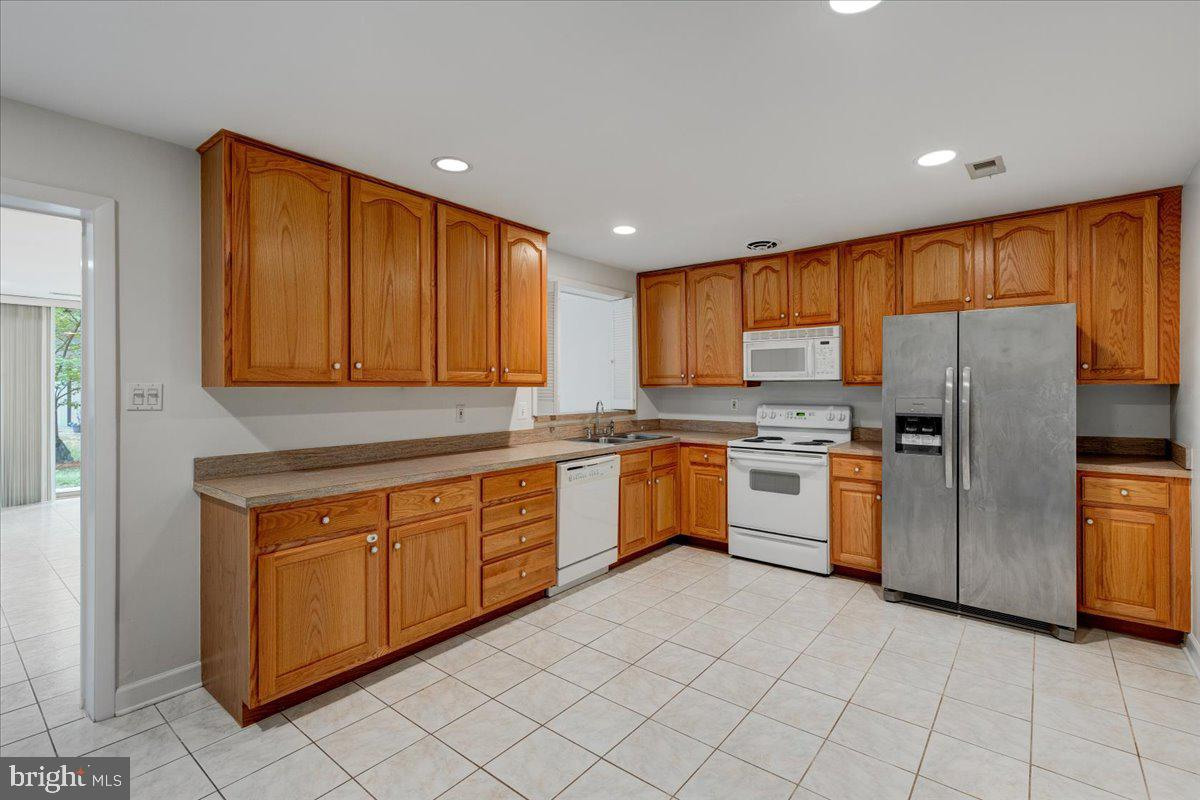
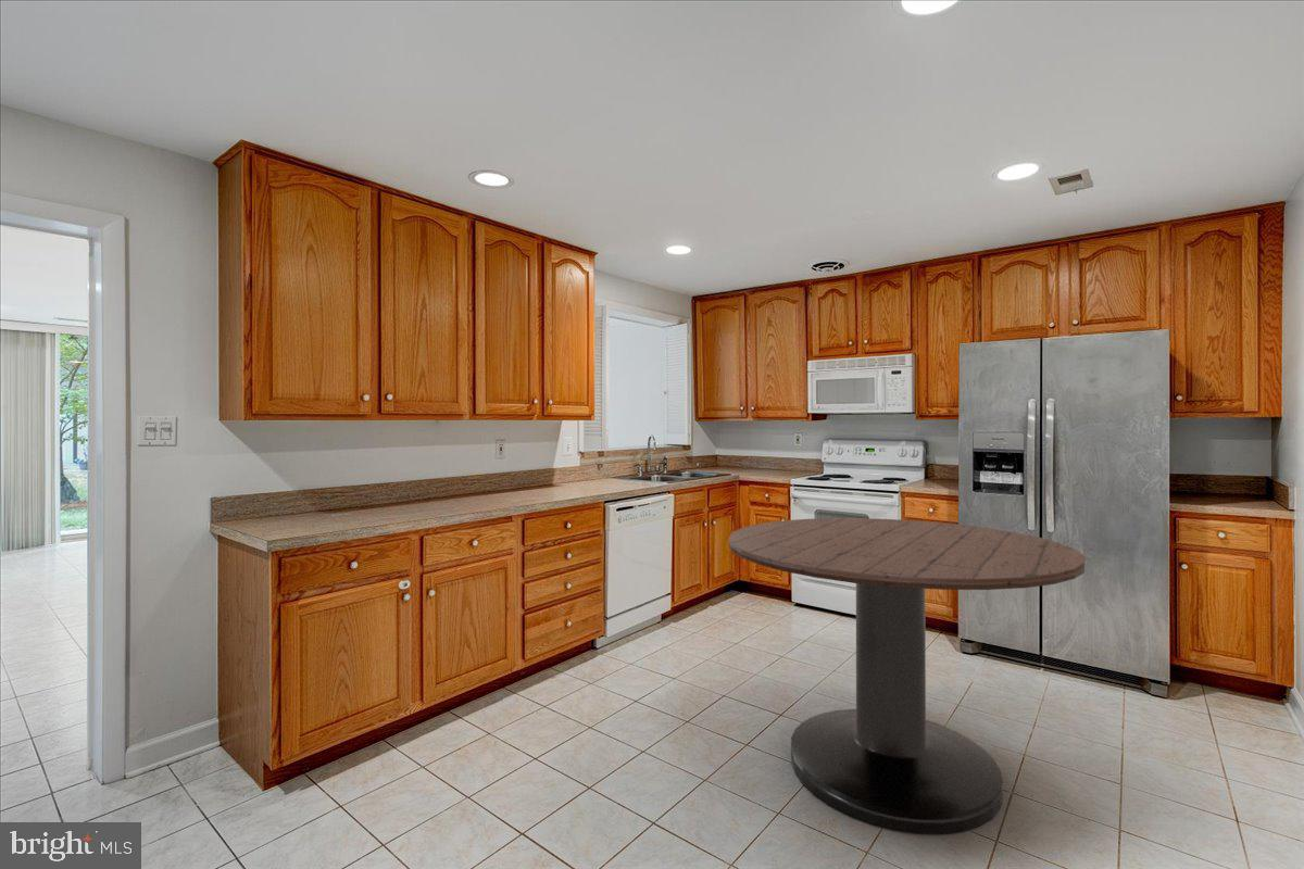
+ dining table [728,517,1086,834]
